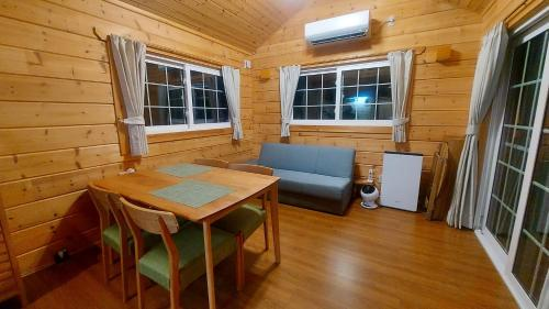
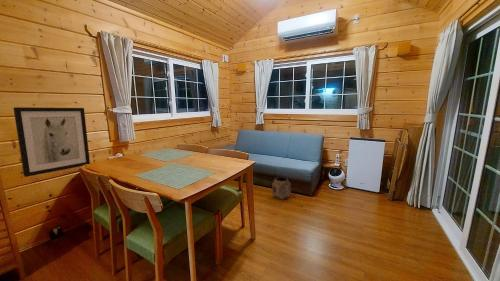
+ planter [271,176,292,200]
+ wall art [12,106,91,178]
